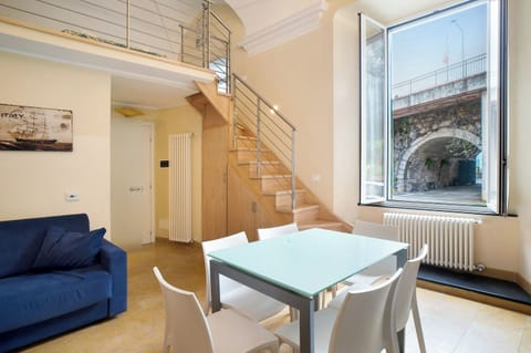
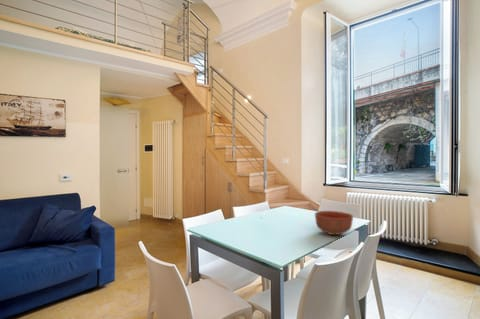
+ bowl [314,210,354,236]
